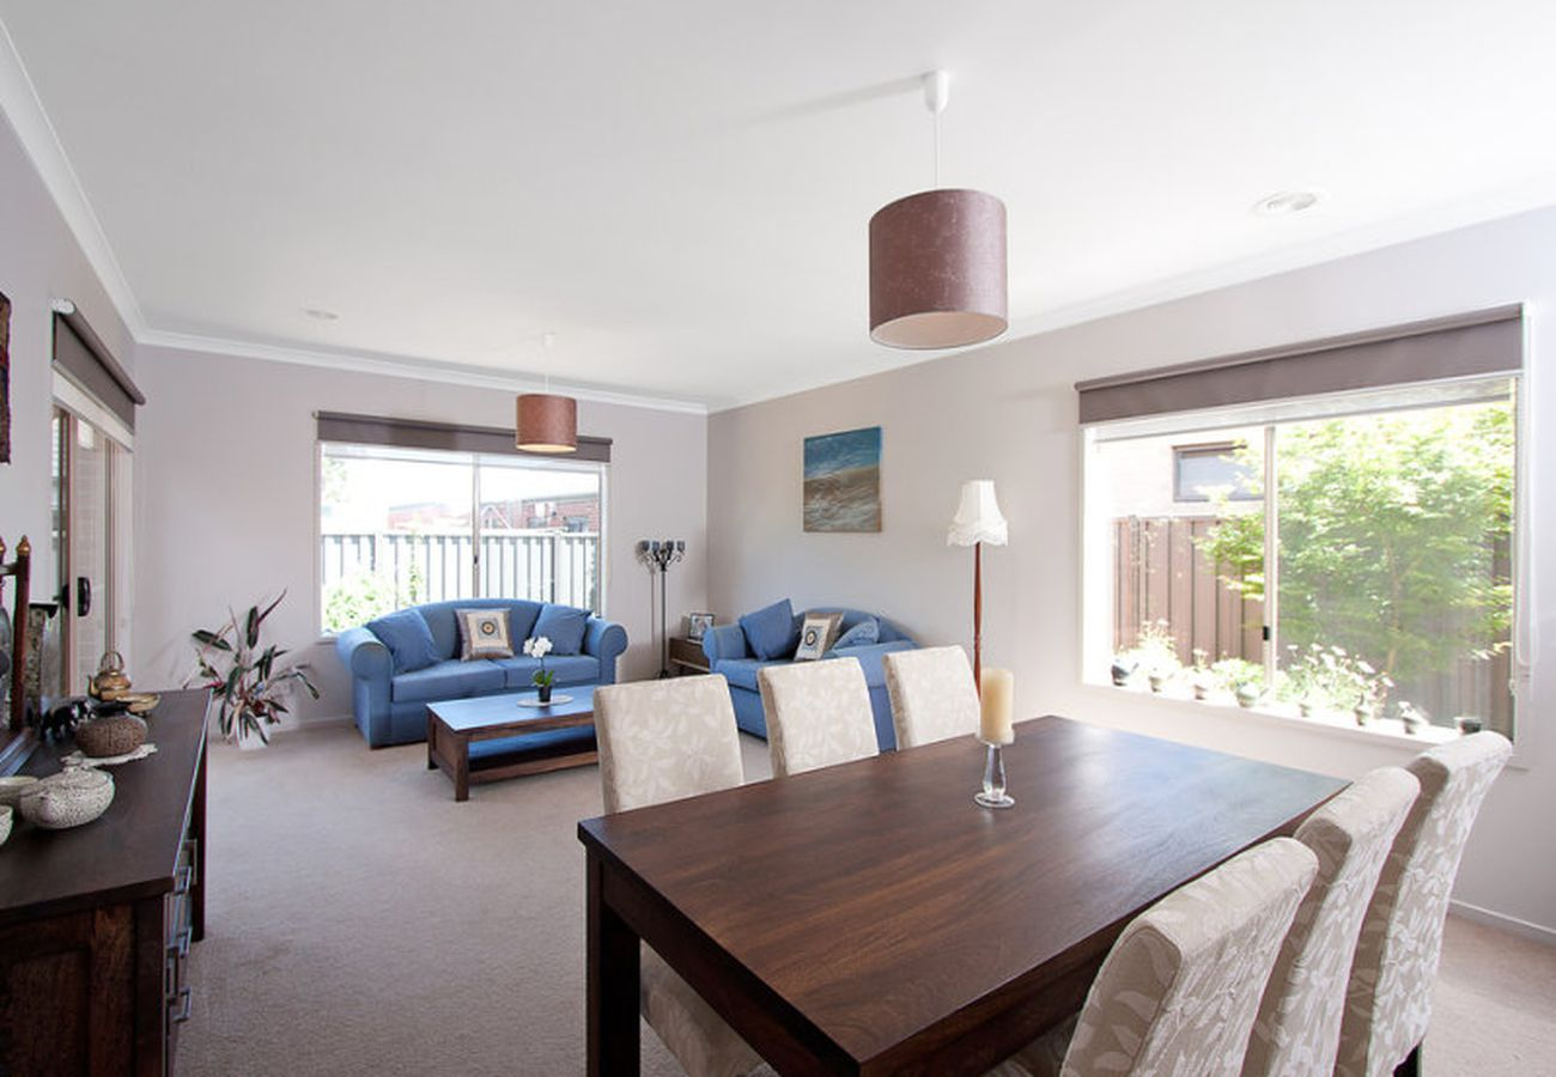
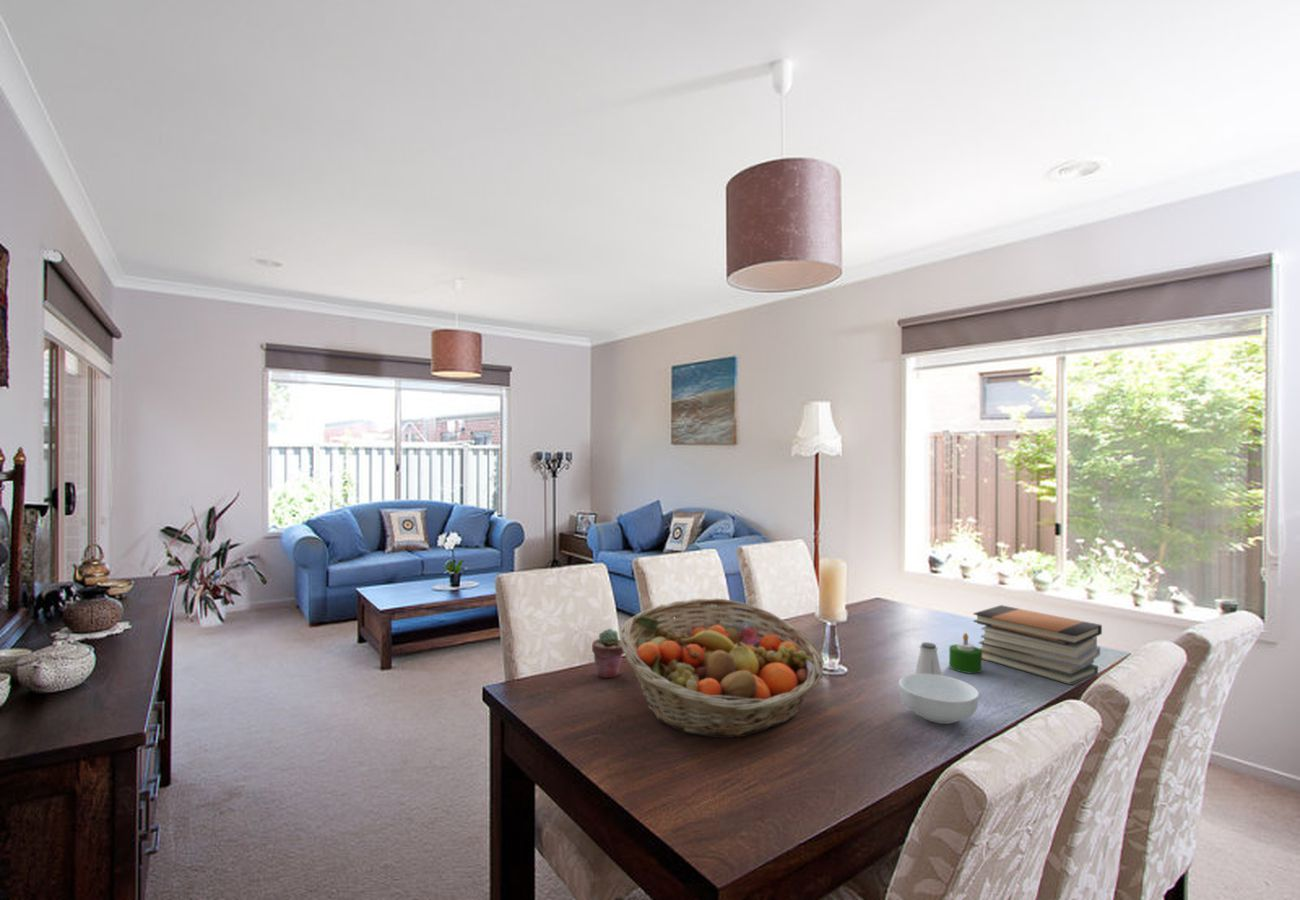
+ saltshaker [914,641,943,676]
+ book stack [972,604,1103,686]
+ candle [948,632,983,674]
+ cereal bowl [898,673,980,725]
+ fruit basket [619,597,825,739]
+ potted succulent [591,628,625,679]
